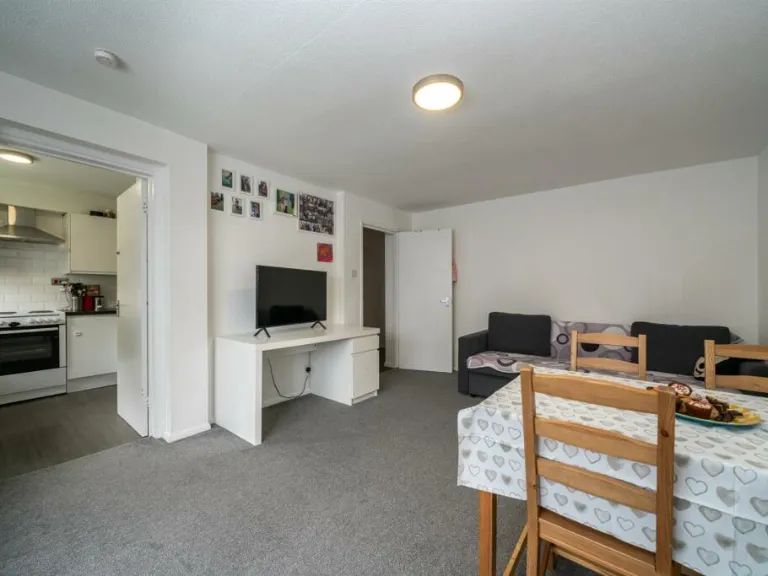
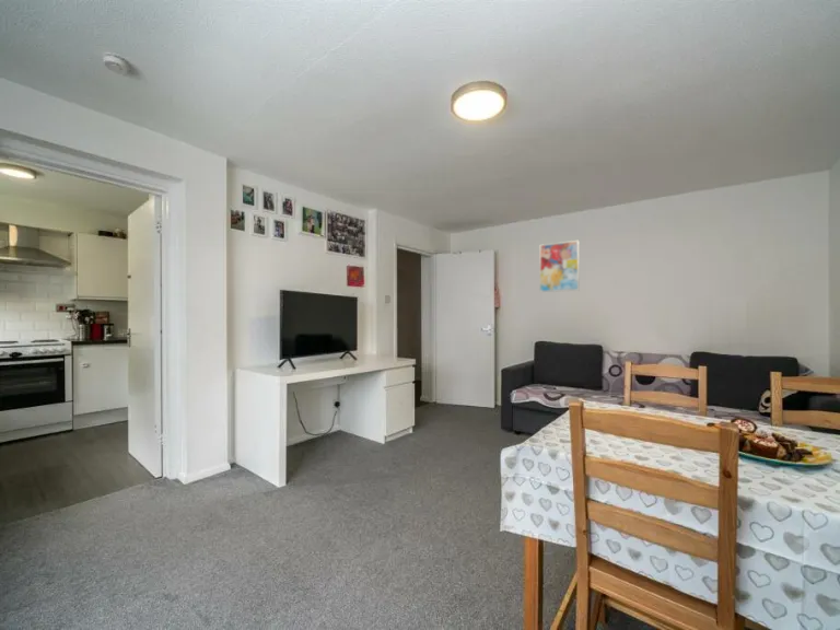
+ wall art [538,240,581,293]
